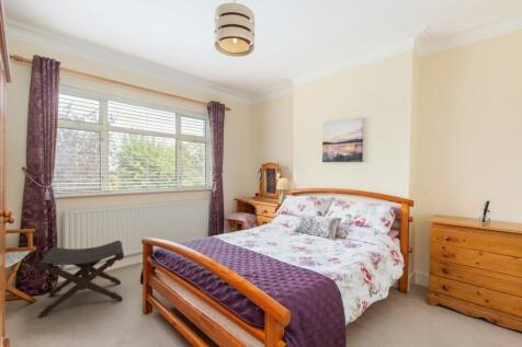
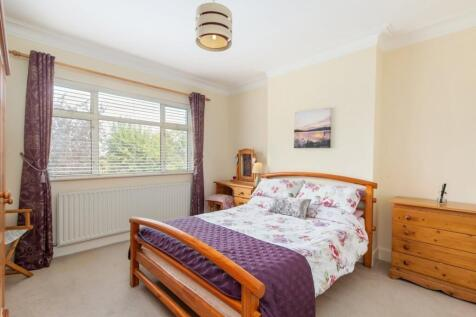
- footstool [36,240,125,319]
